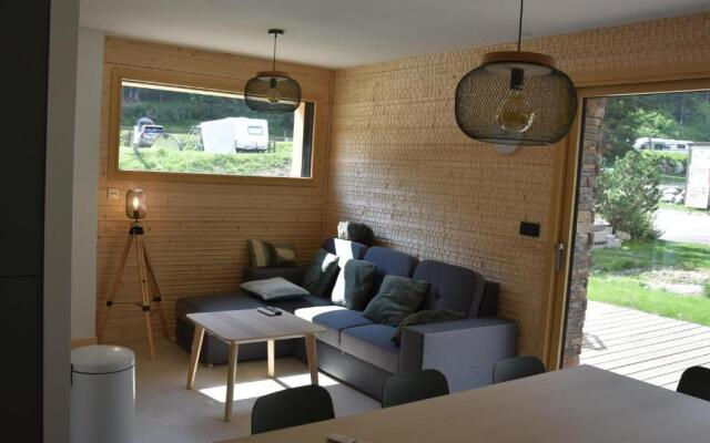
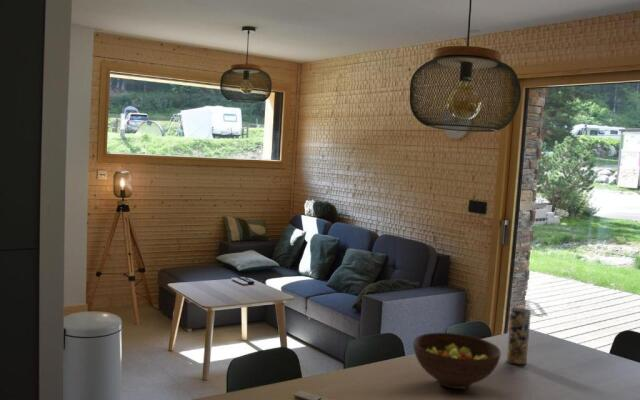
+ vase [506,306,532,366]
+ fruit bowl [412,332,502,390]
